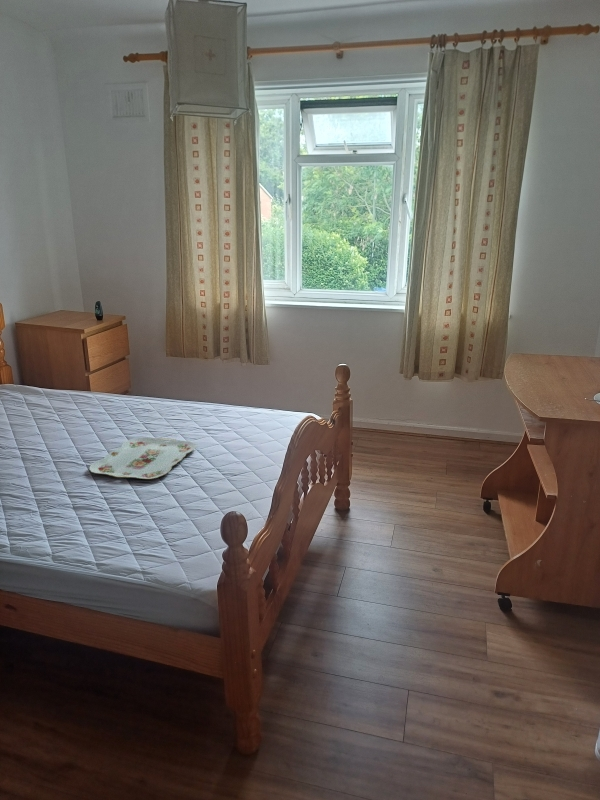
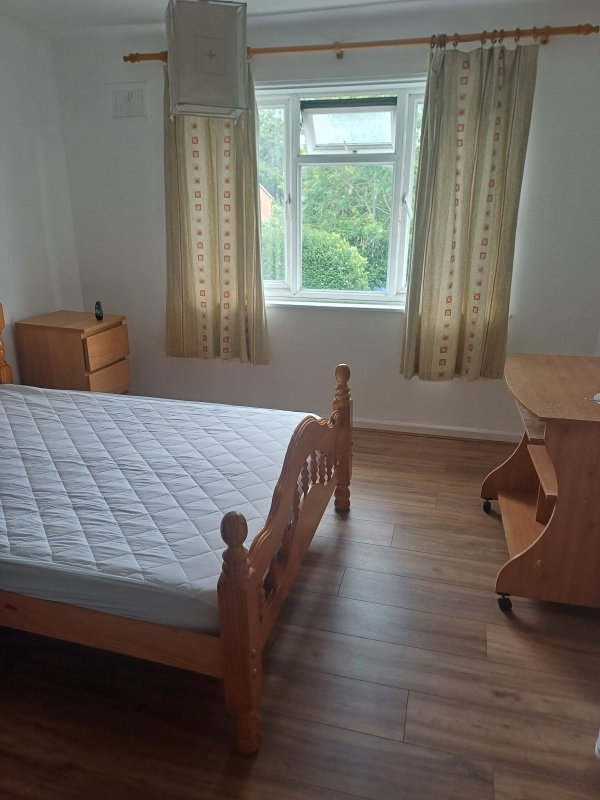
- serving tray [89,437,197,480]
